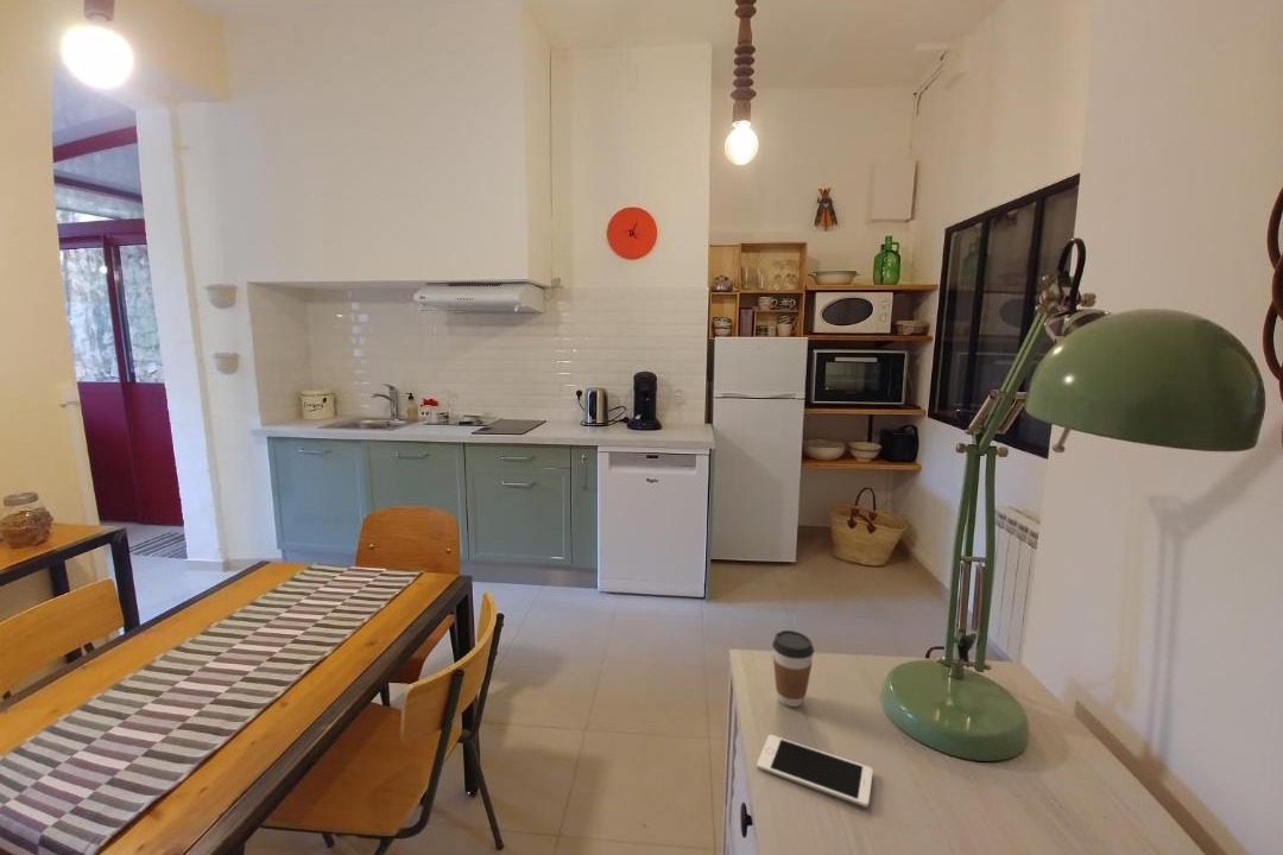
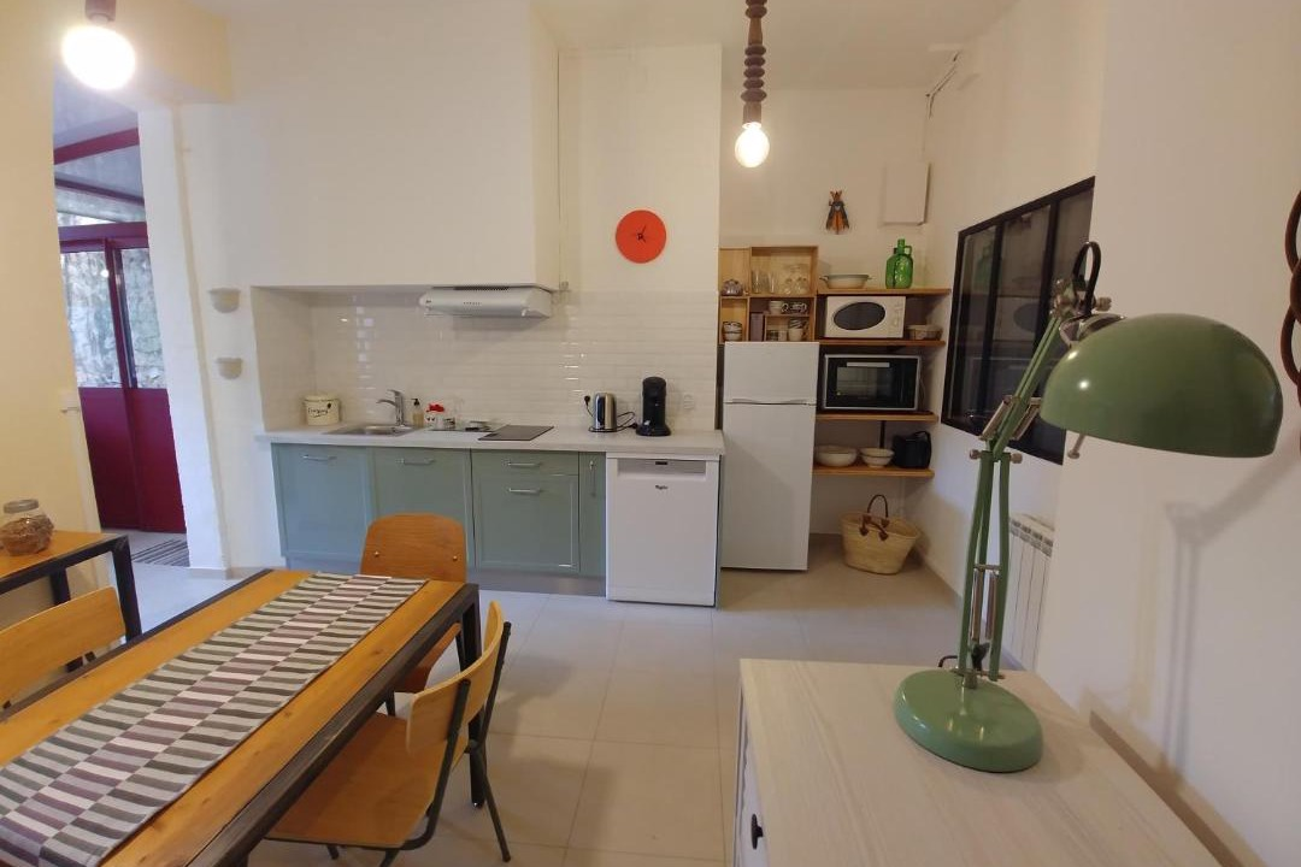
- coffee cup [771,629,815,708]
- cell phone [756,734,874,809]
